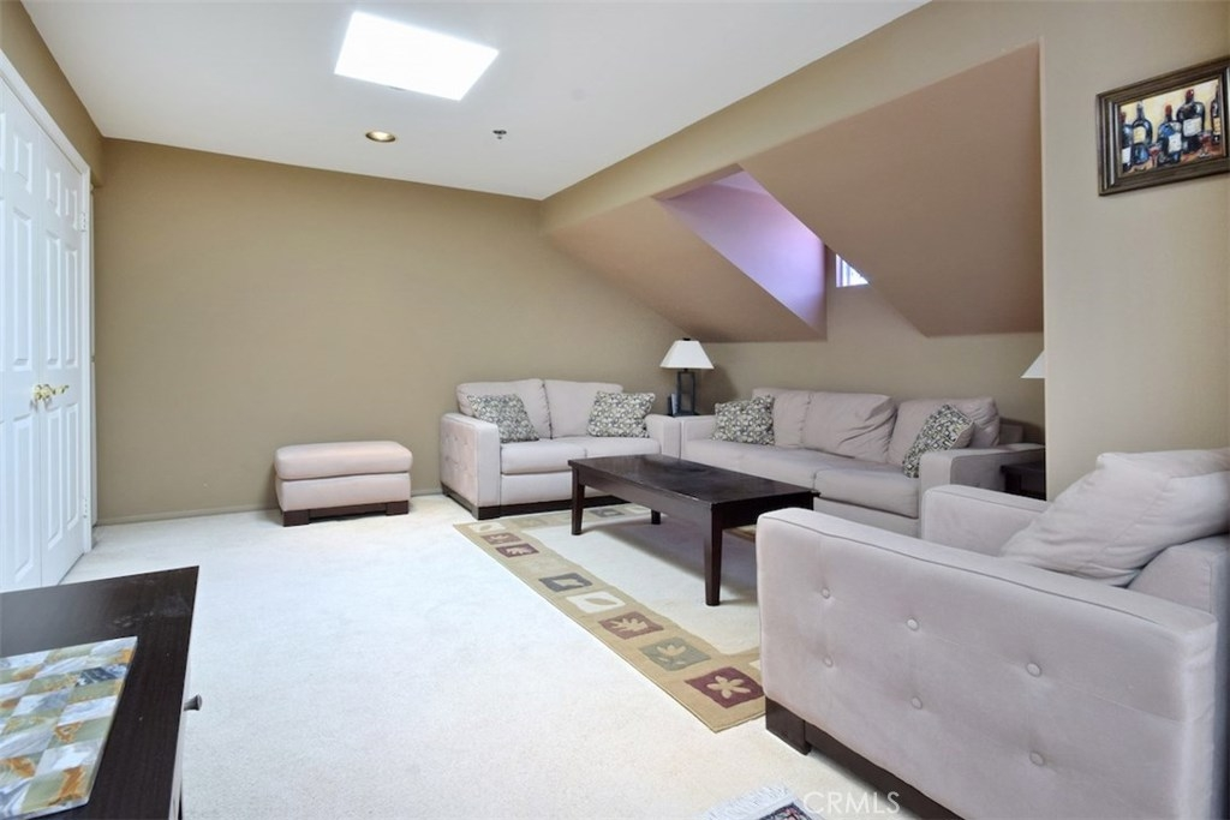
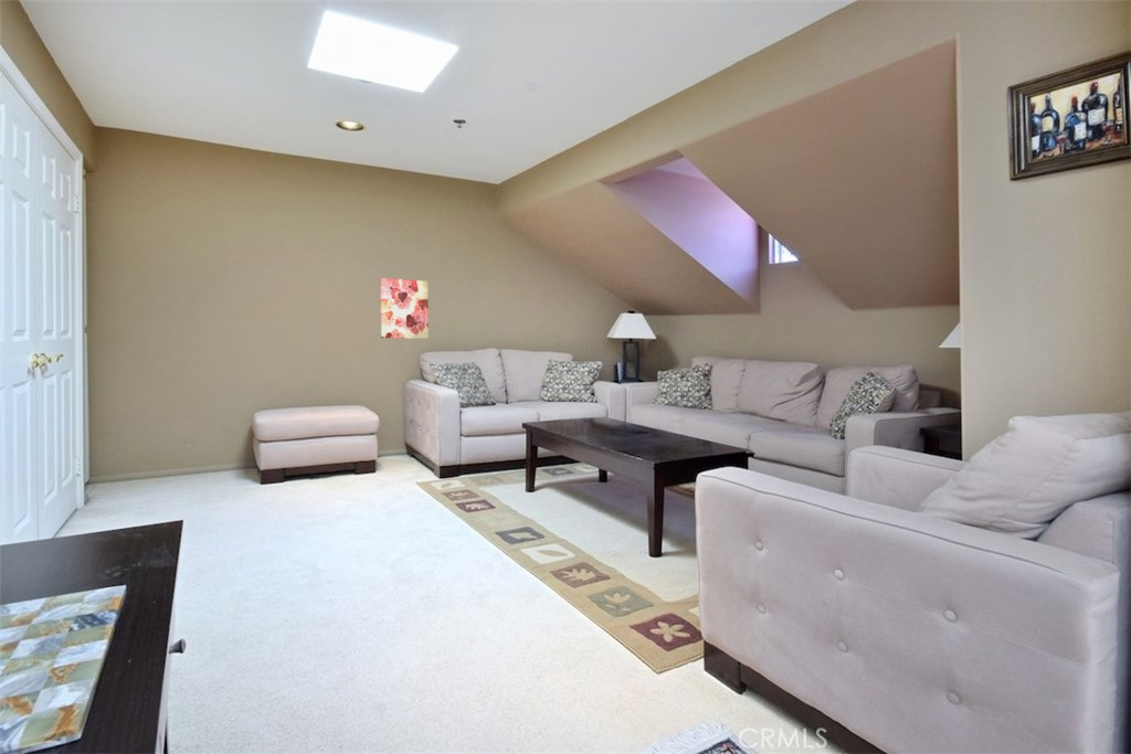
+ wall art [379,277,430,340]
